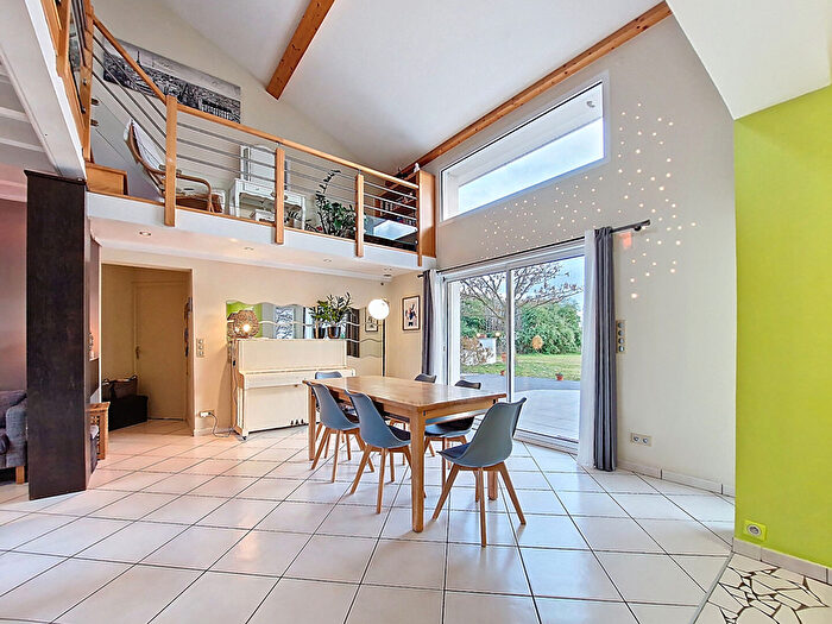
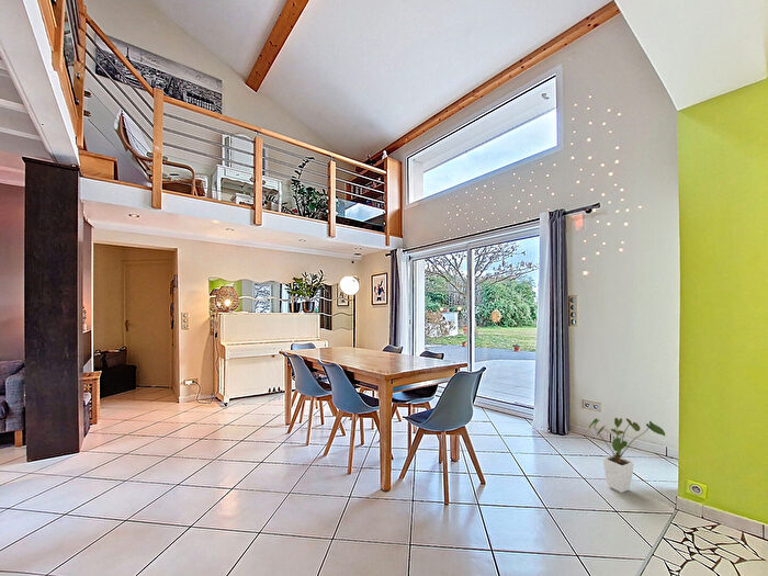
+ house plant [588,417,666,494]
